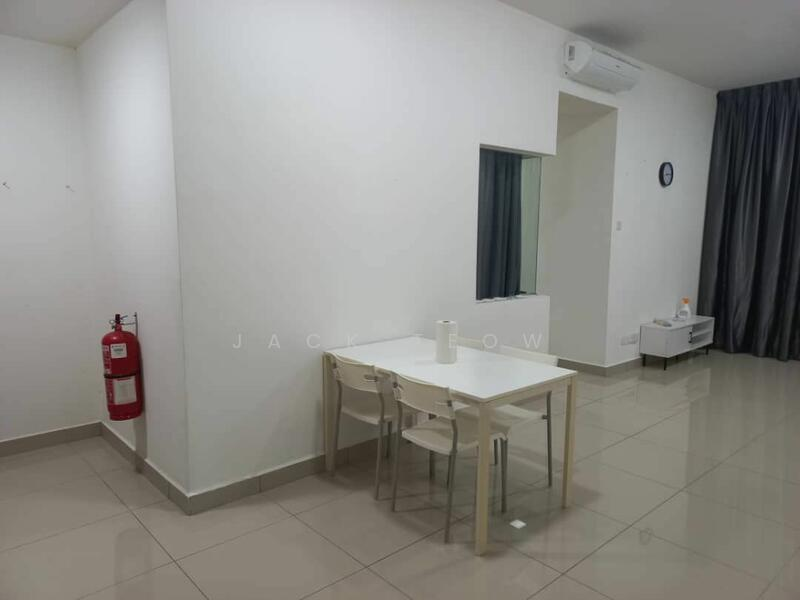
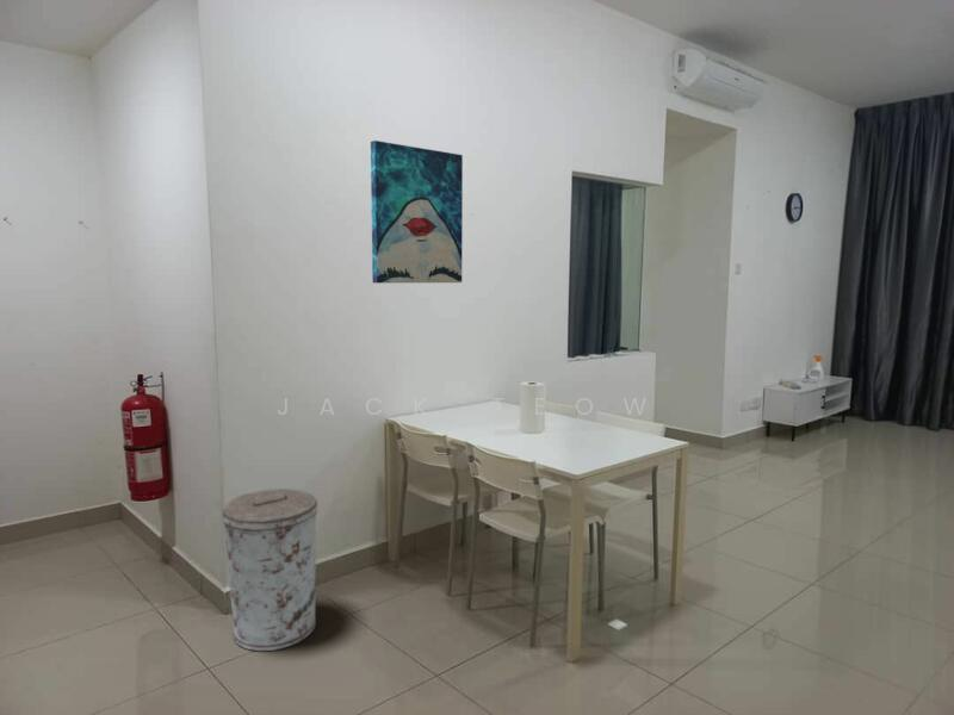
+ wall art [370,139,464,284]
+ trash can [221,487,318,652]
